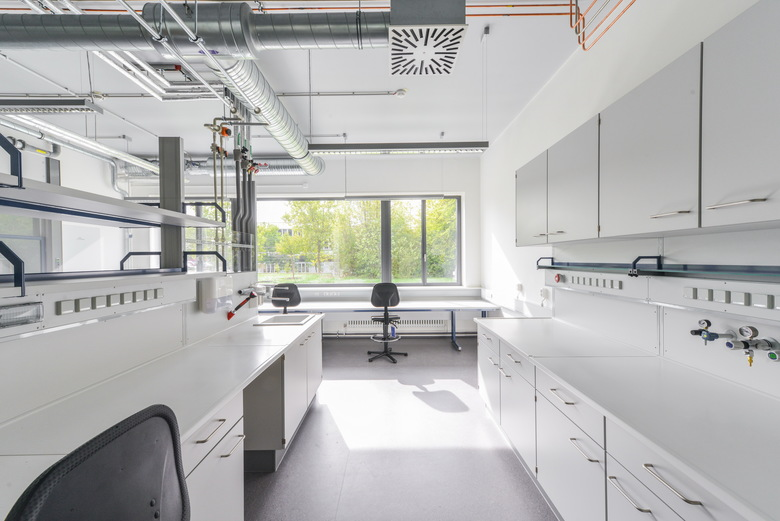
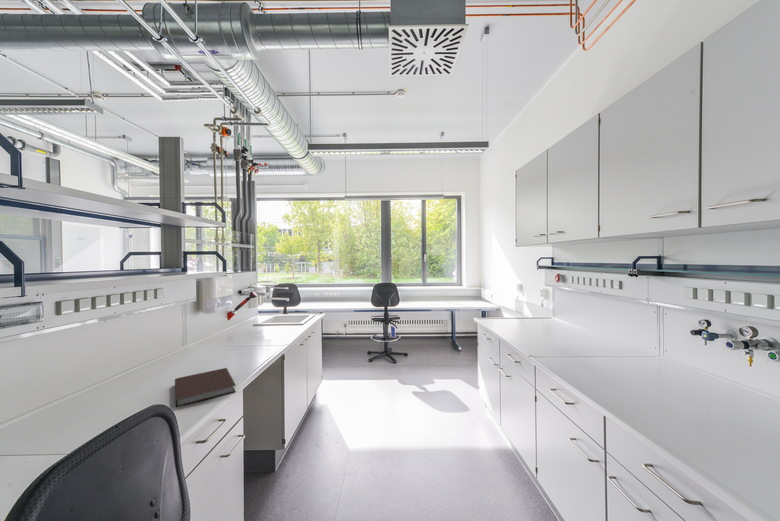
+ notebook [174,367,237,408]
